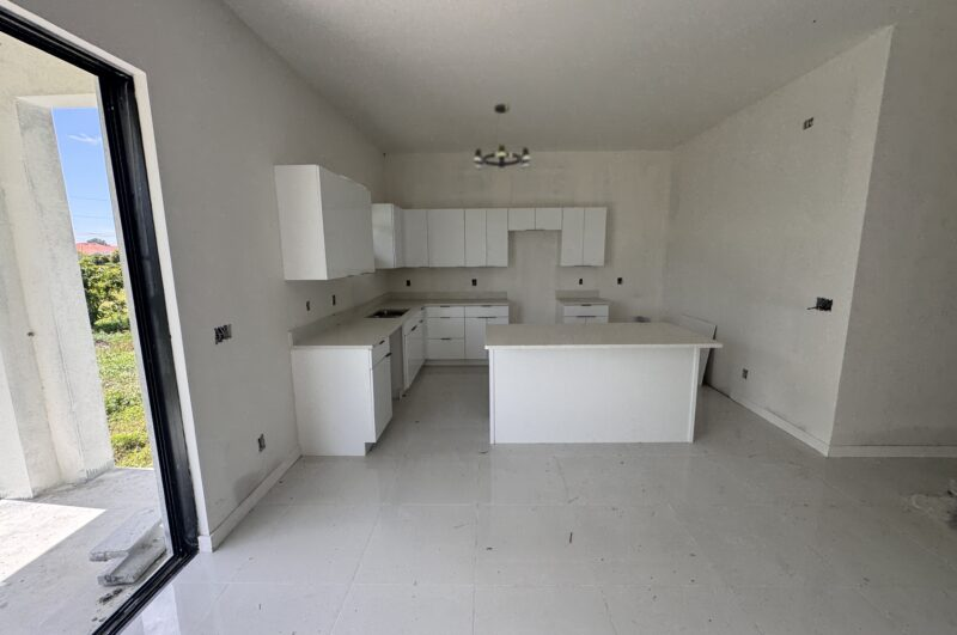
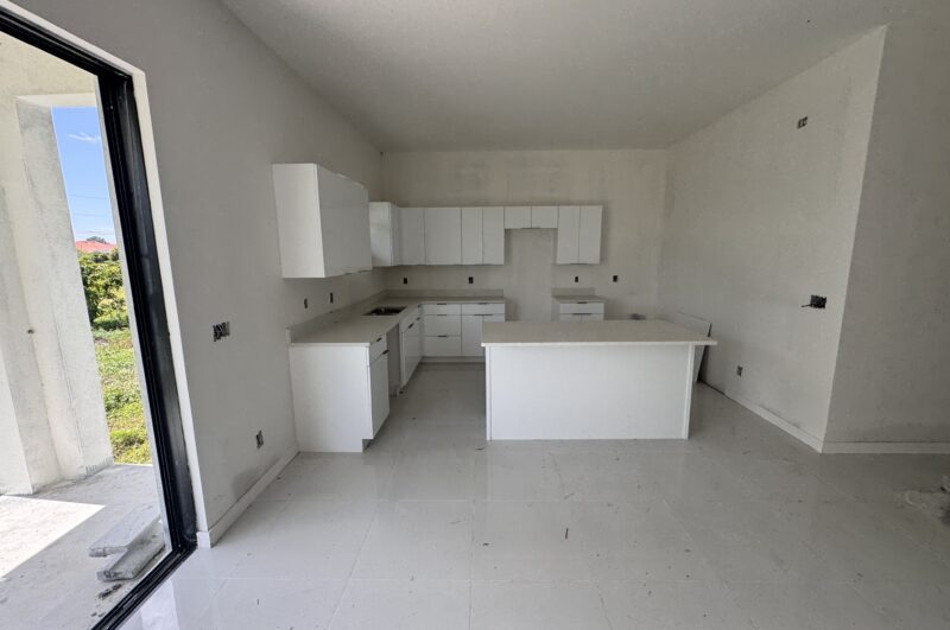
- chandelier [473,103,532,172]
